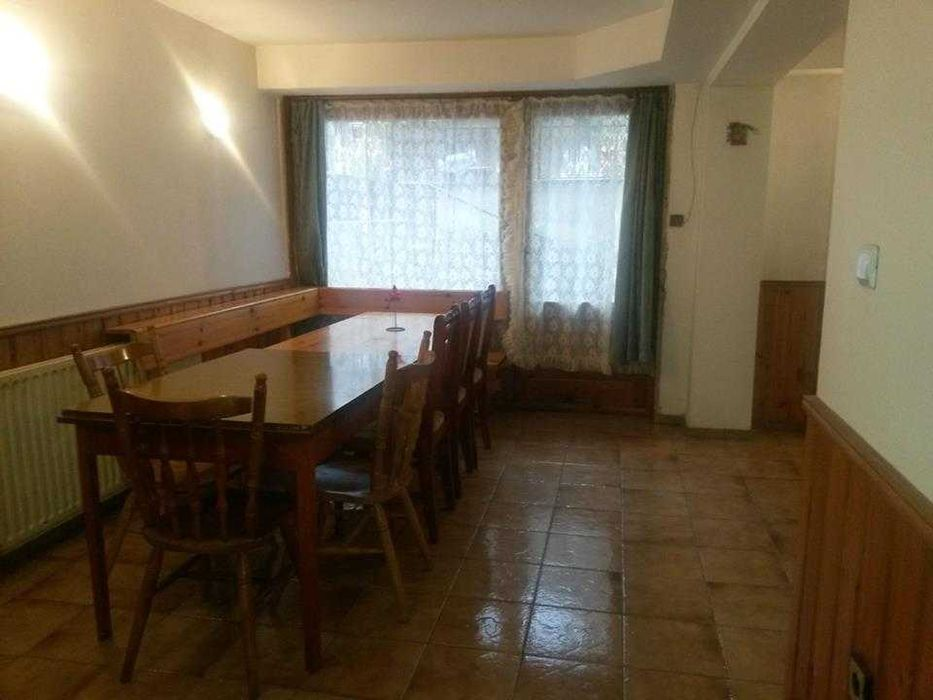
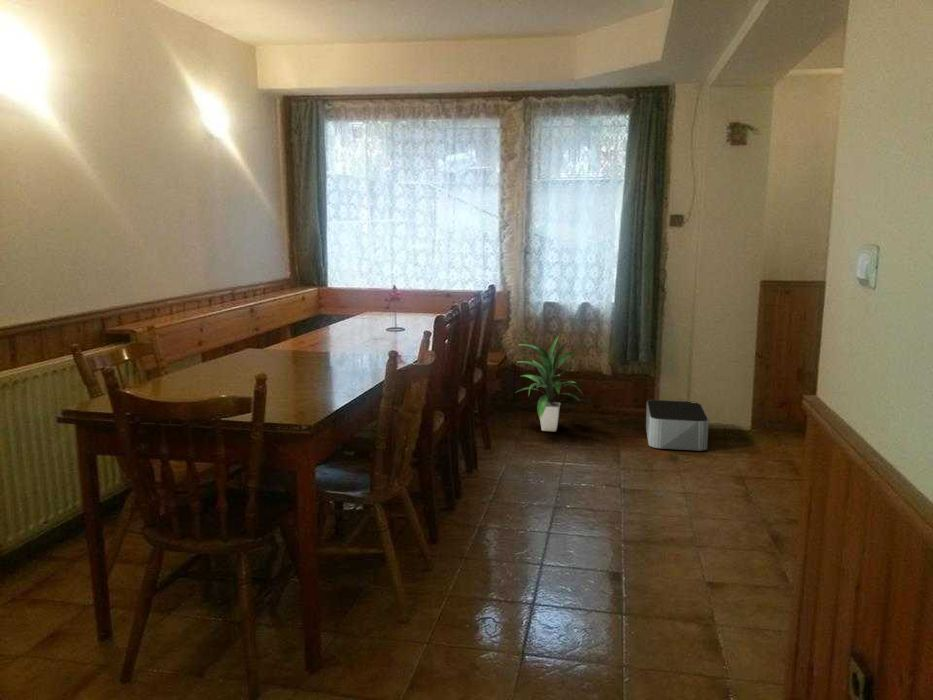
+ storage bin [645,399,710,452]
+ indoor plant [514,334,584,432]
